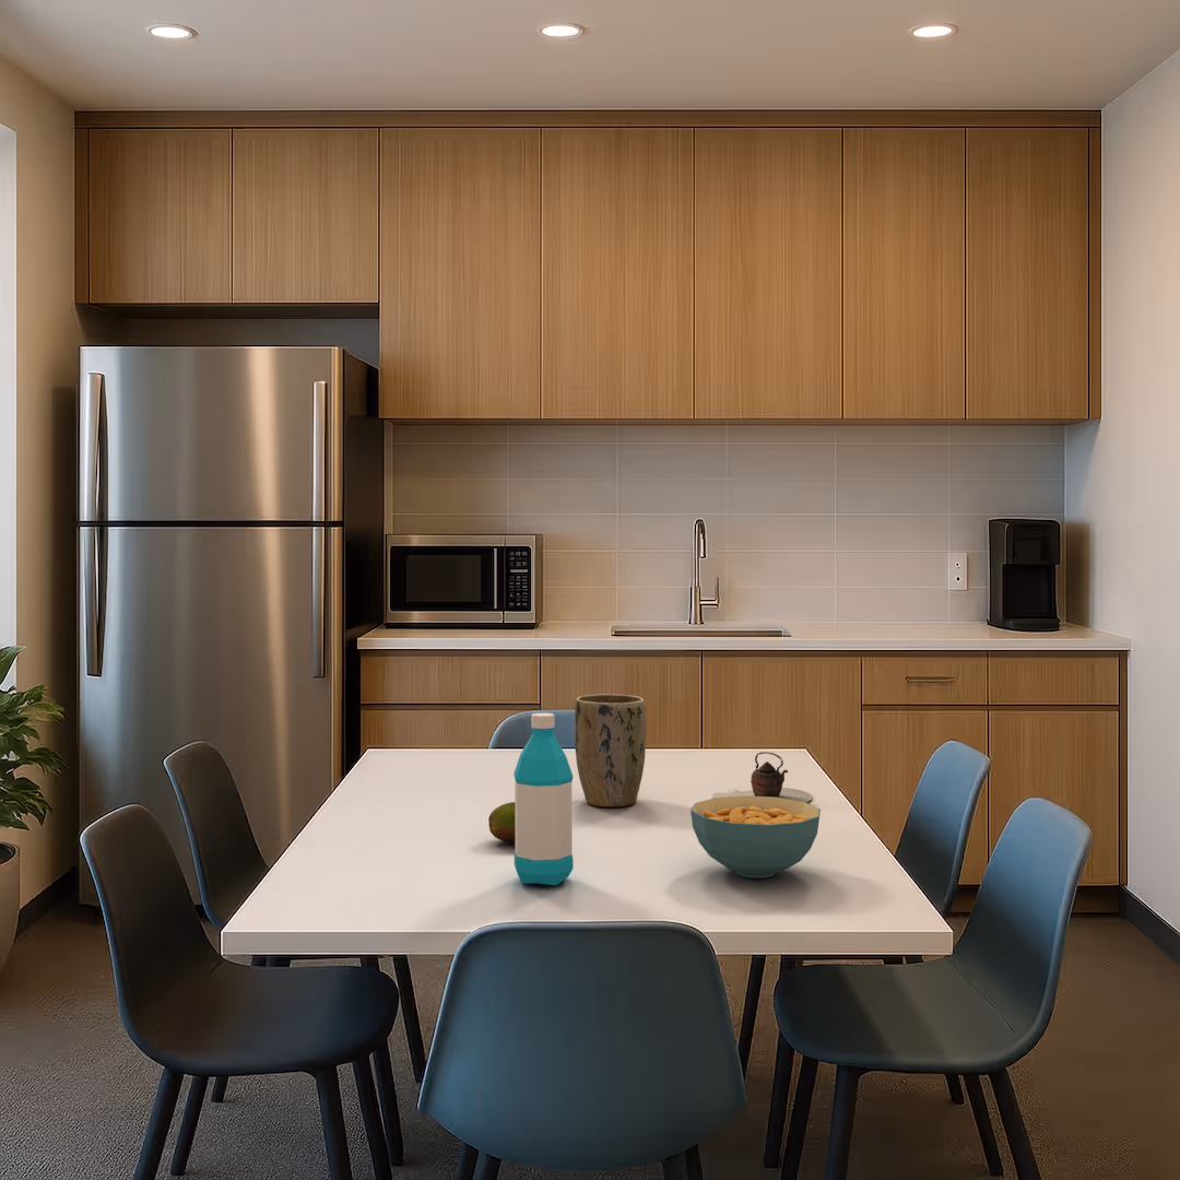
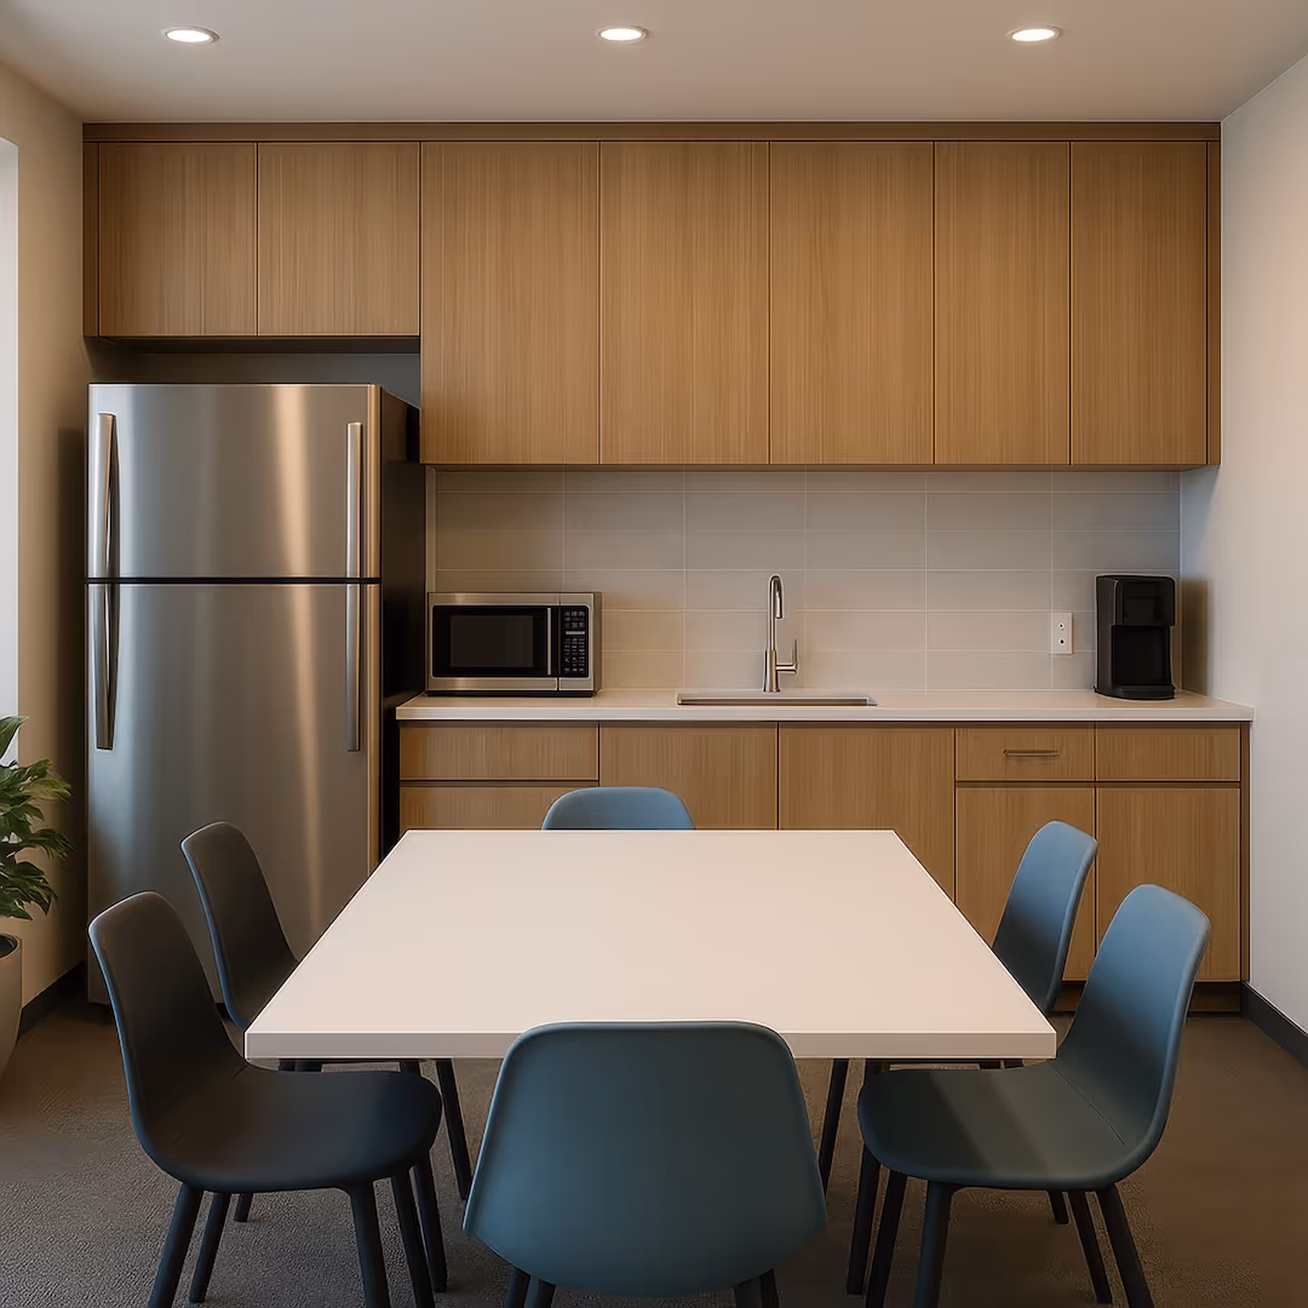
- plant pot [574,693,647,809]
- fruit [487,801,516,843]
- water bottle [512,712,575,887]
- cereal bowl [689,795,822,880]
- teapot [711,751,813,803]
